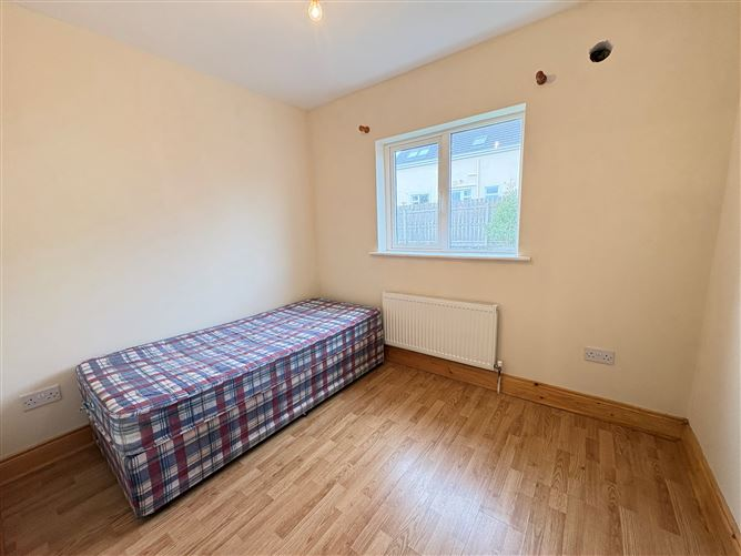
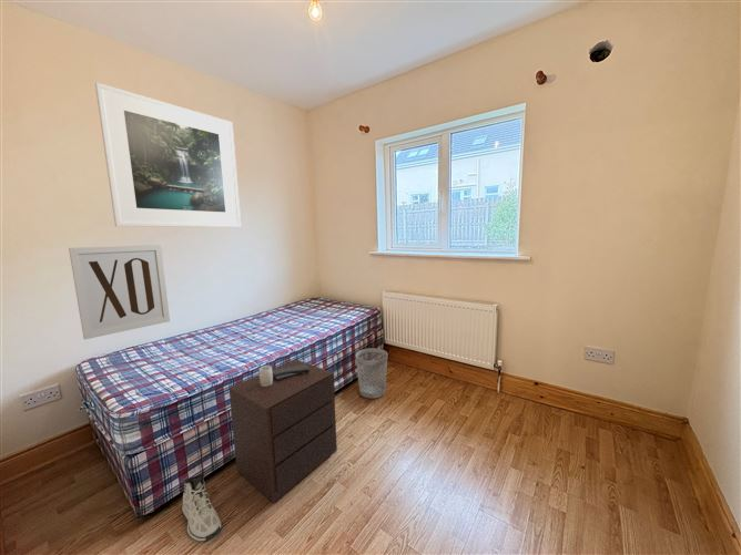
+ wall art [68,244,171,340]
+ wastebasket [355,348,388,400]
+ nightstand [229,359,338,504]
+ sneaker [181,472,223,543]
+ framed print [94,81,242,228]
